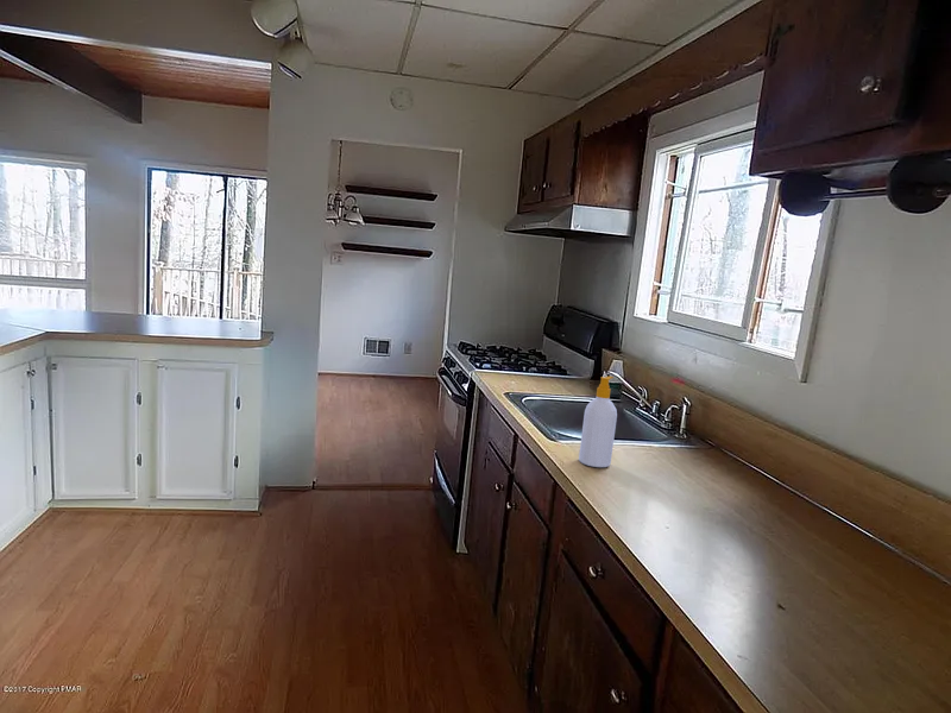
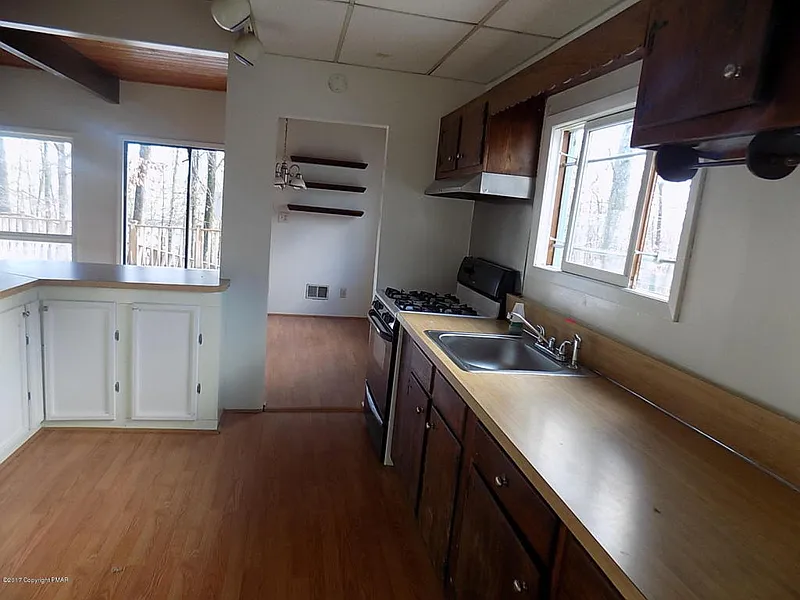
- soap bottle [578,376,618,468]
